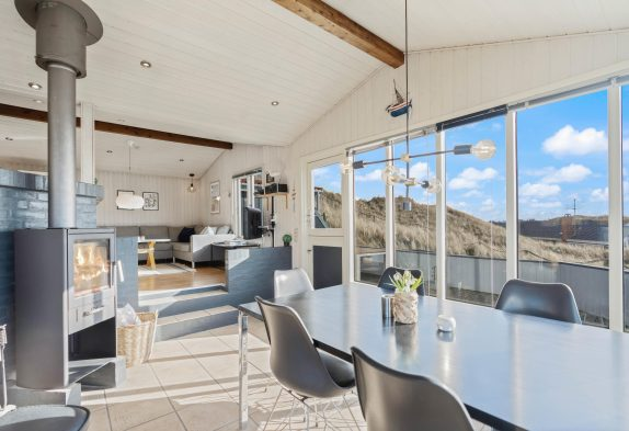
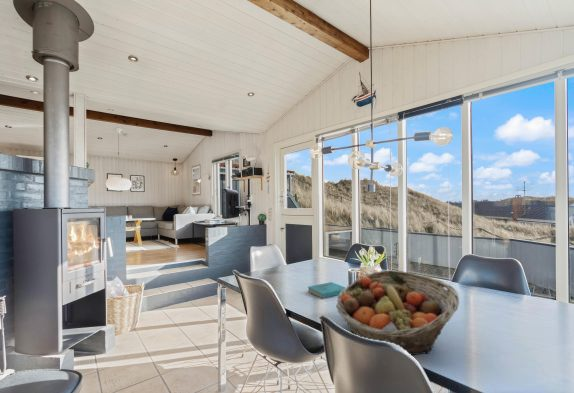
+ book [307,281,346,299]
+ fruit basket [335,269,460,356]
